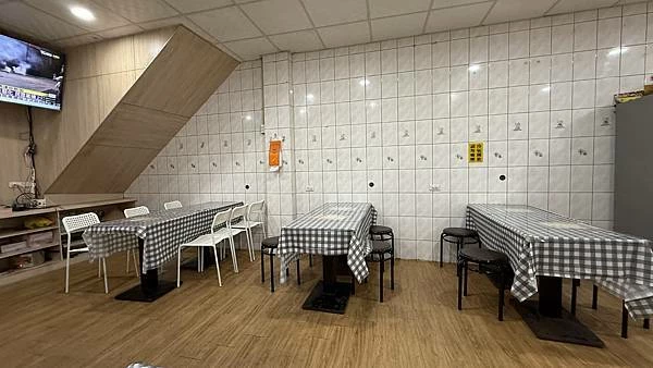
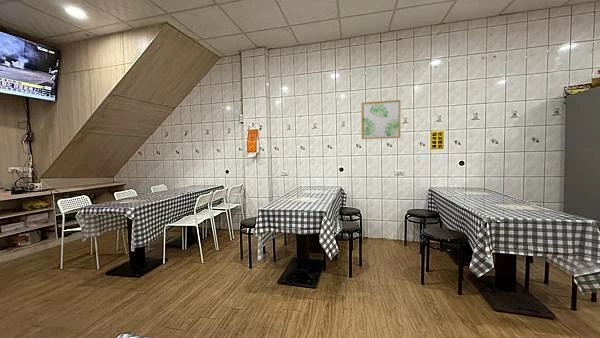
+ wall art [361,99,401,140]
